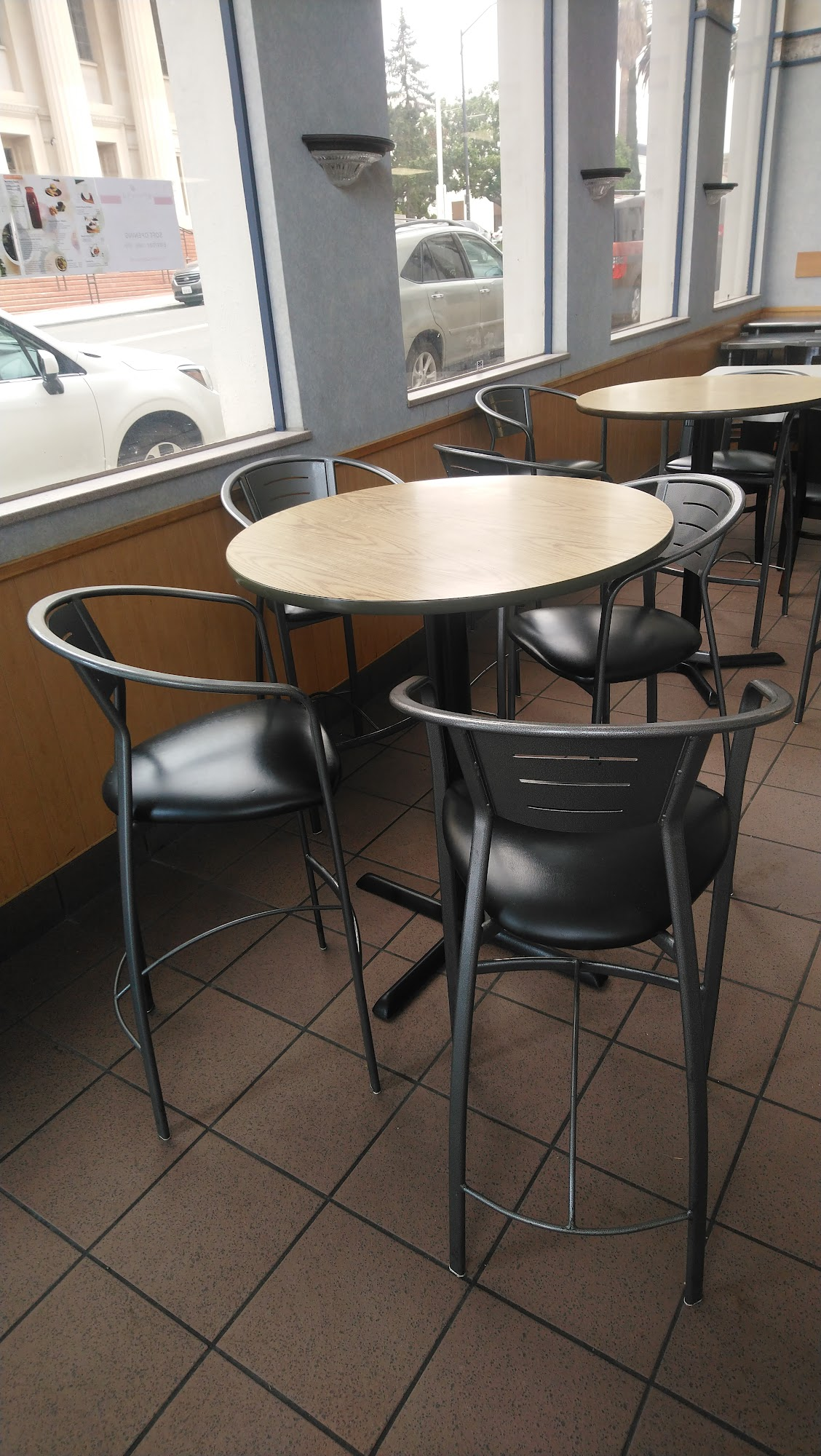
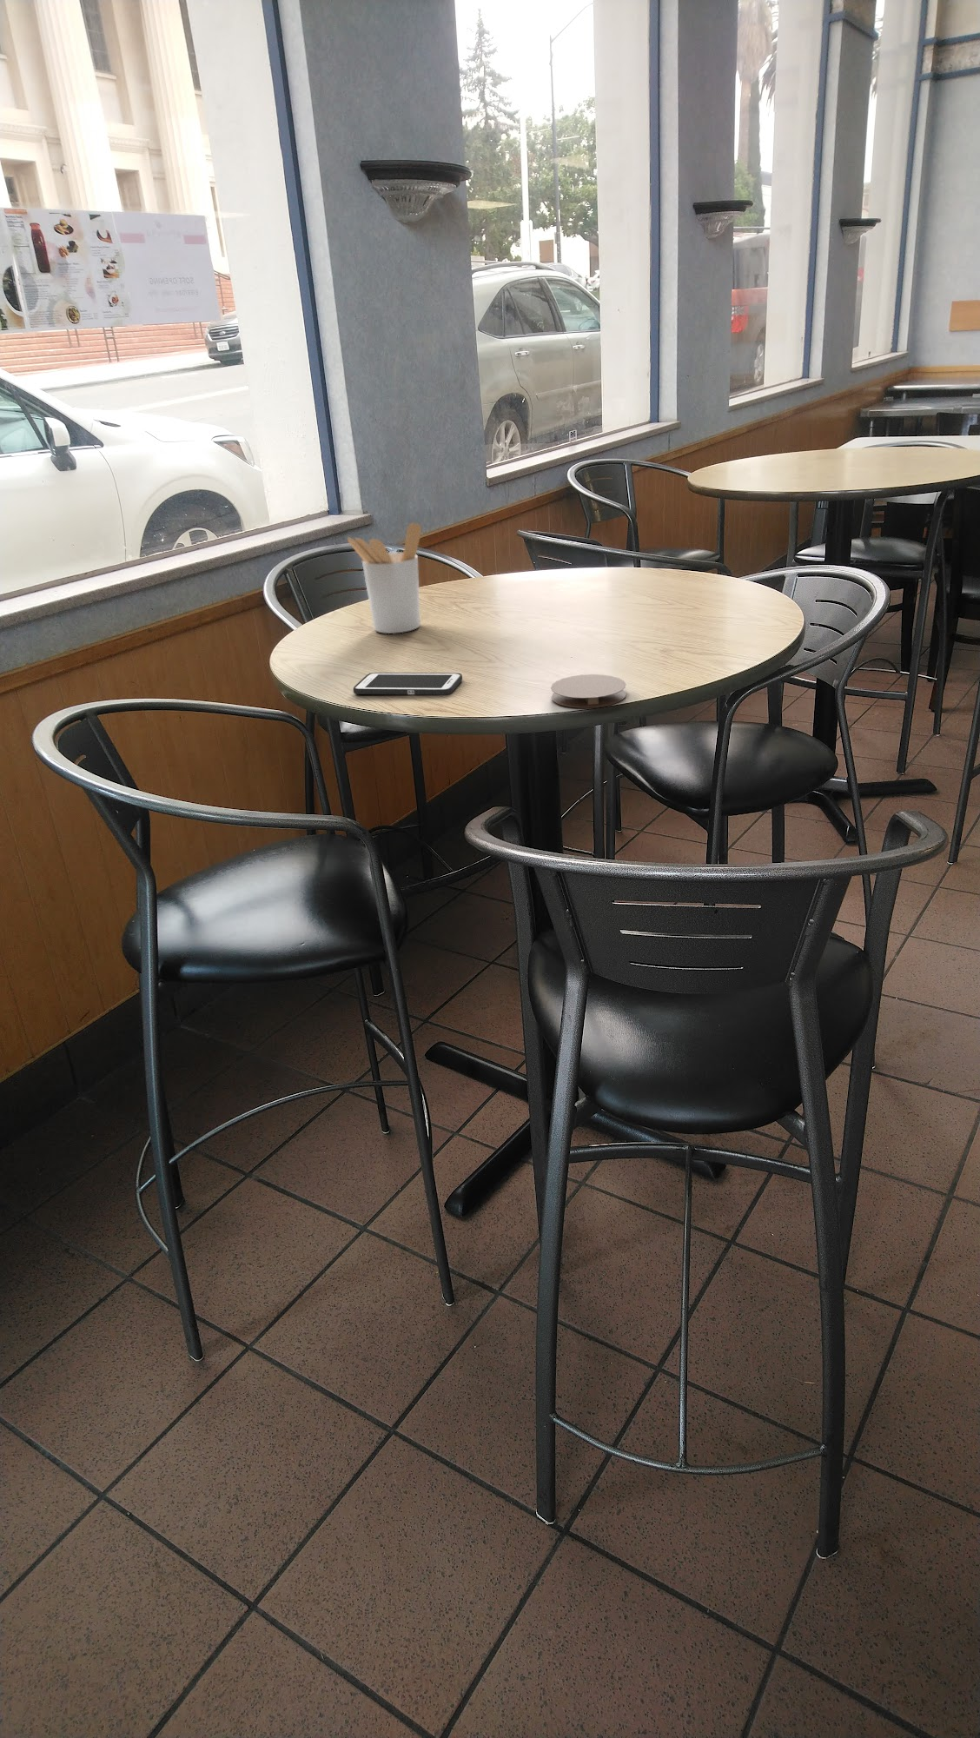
+ utensil holder [346,523,423,634]
+ coaster [550,673,627,709]
+ cell phone [353,672,463,696]
